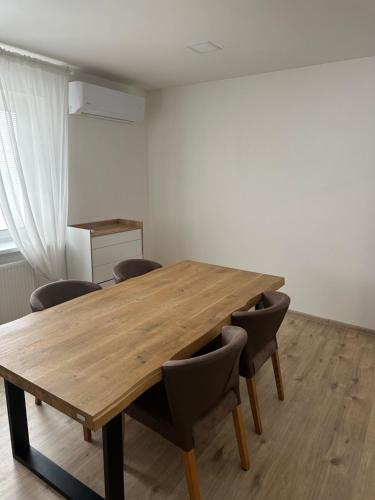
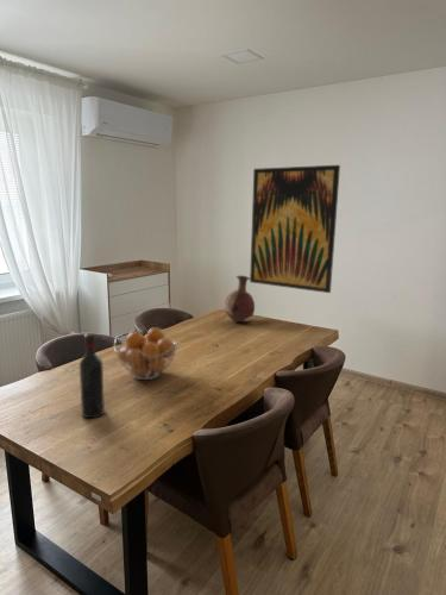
+ vase [222,275,256,324]
+ wine bottle [78,332,106,419]
+ fruit basket [113,326,180,381]
+ wall art [249,164,341,294]
